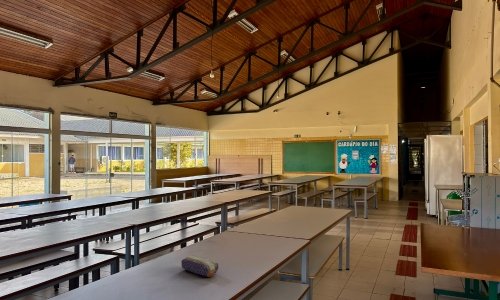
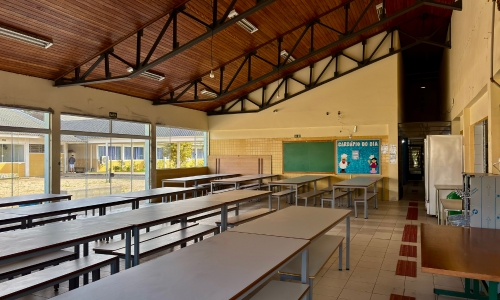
- pencil case [180,255,219,278]
